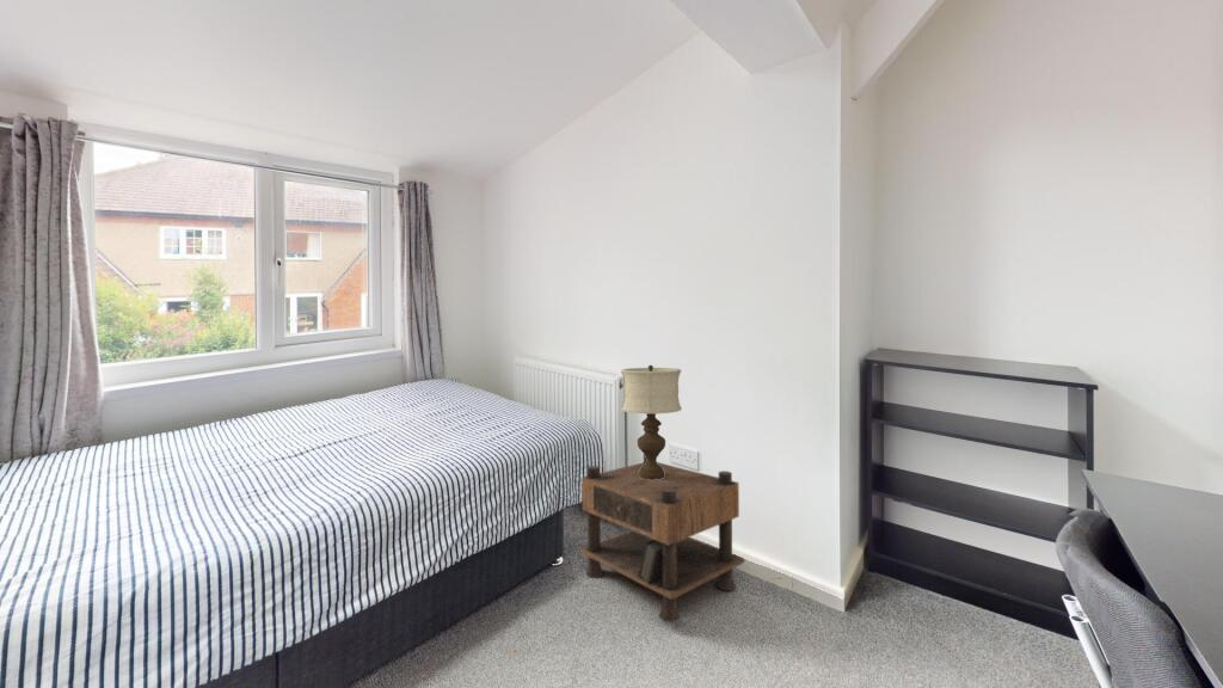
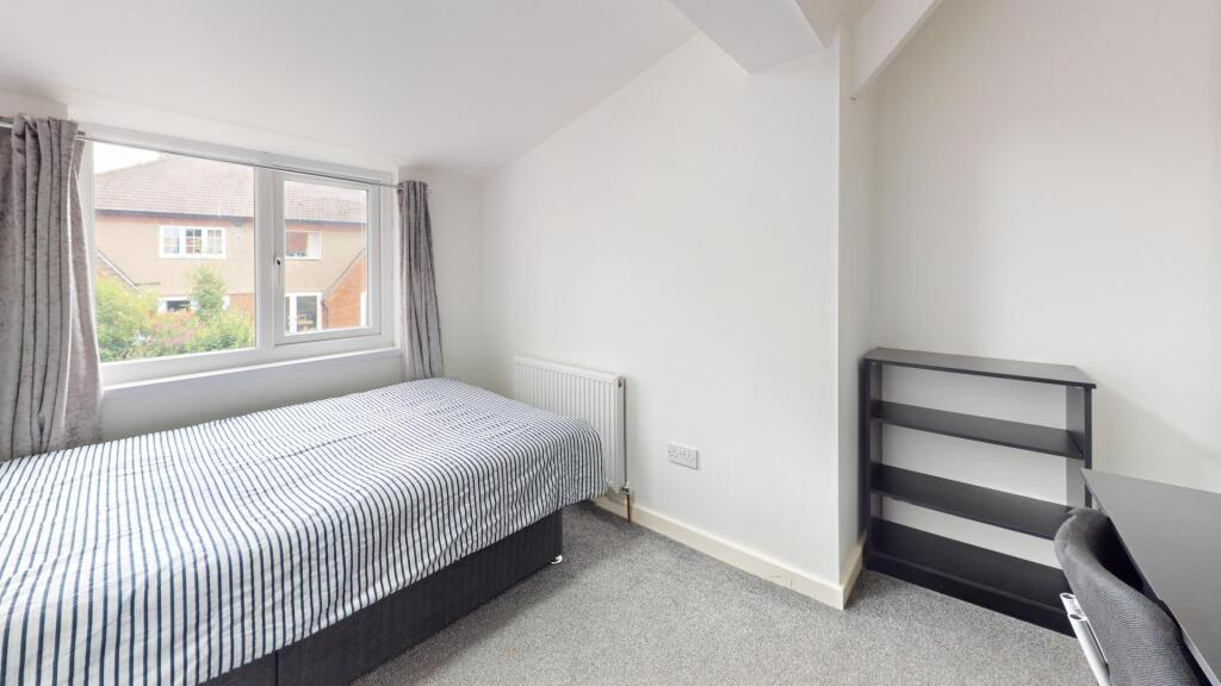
- table lamp [620,364,683,480]
- nightstand [580,454,745,624]
